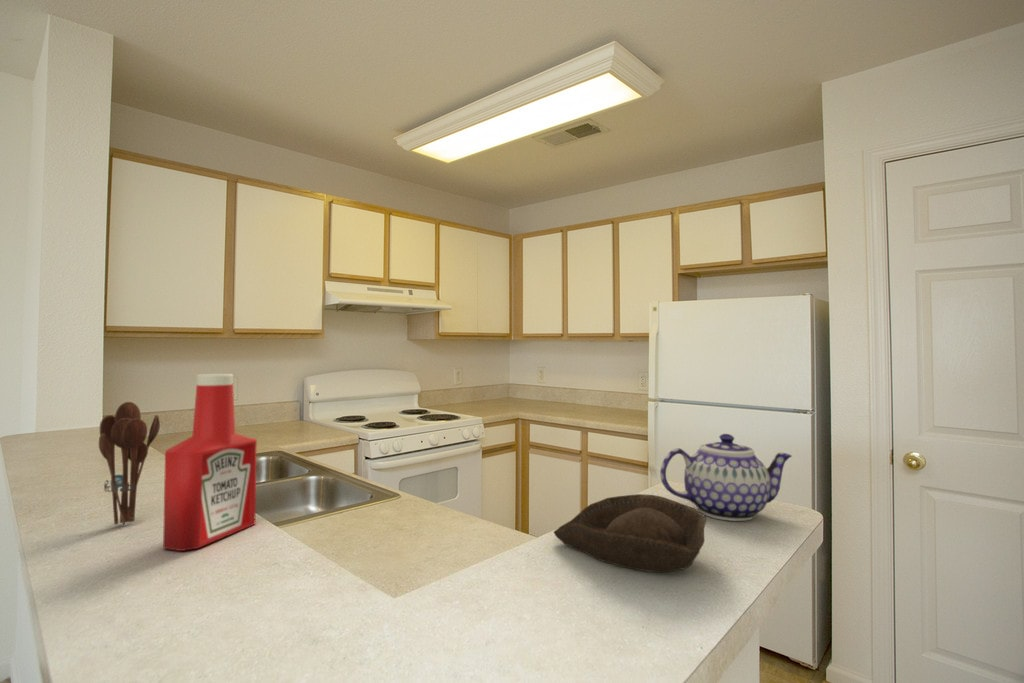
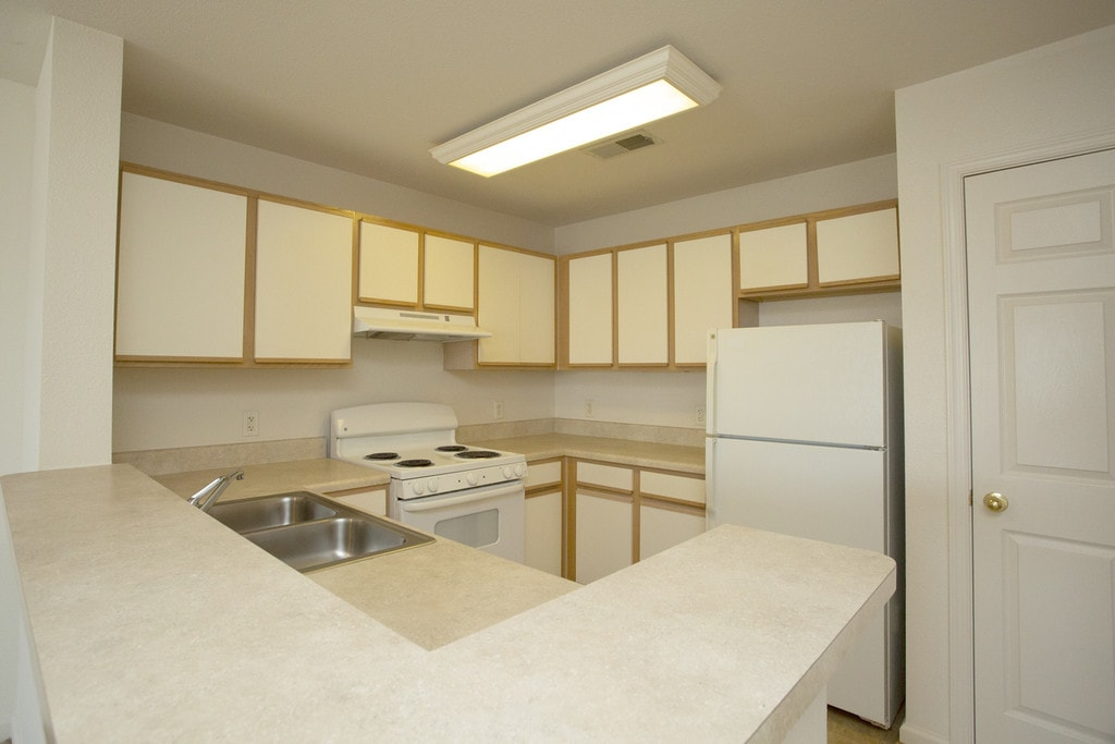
- utensil holder [98,401,161,526]
- teapot [659,433,793,522]
- bowl [553,493,707,574]
- soap bottle [162,373,258,552]
